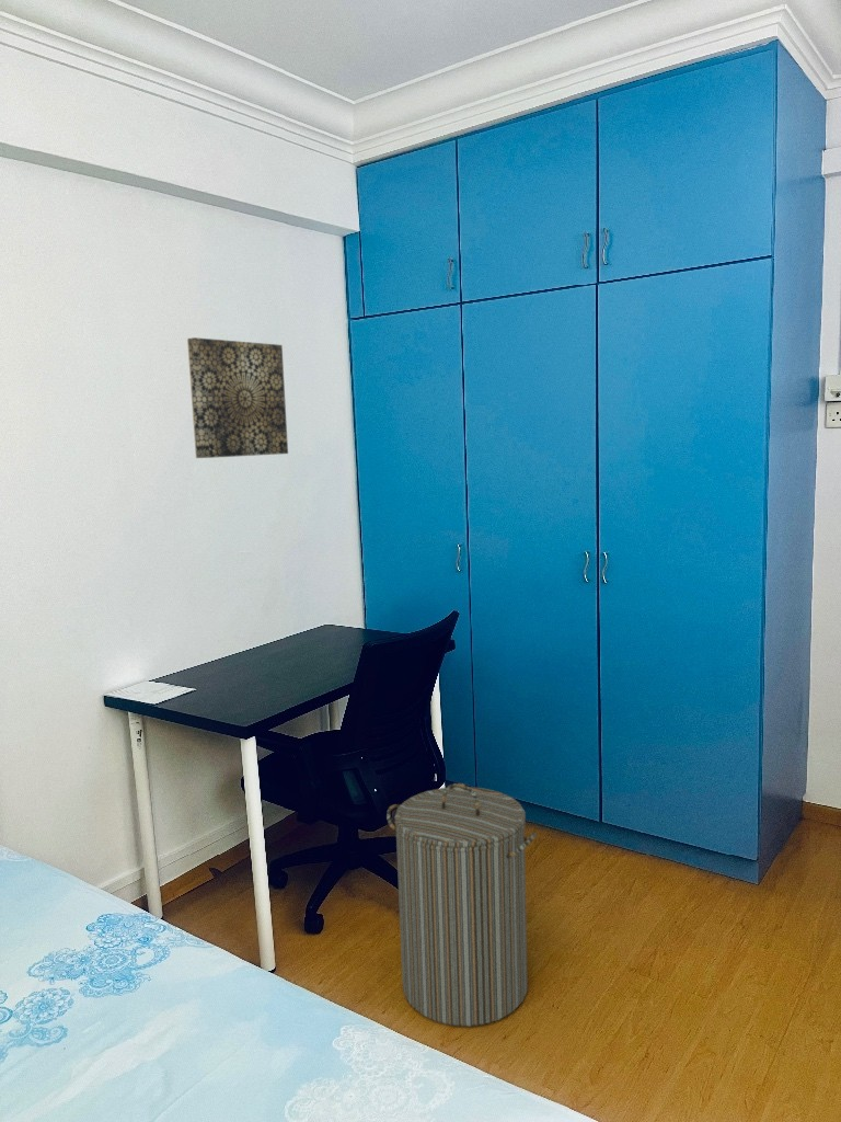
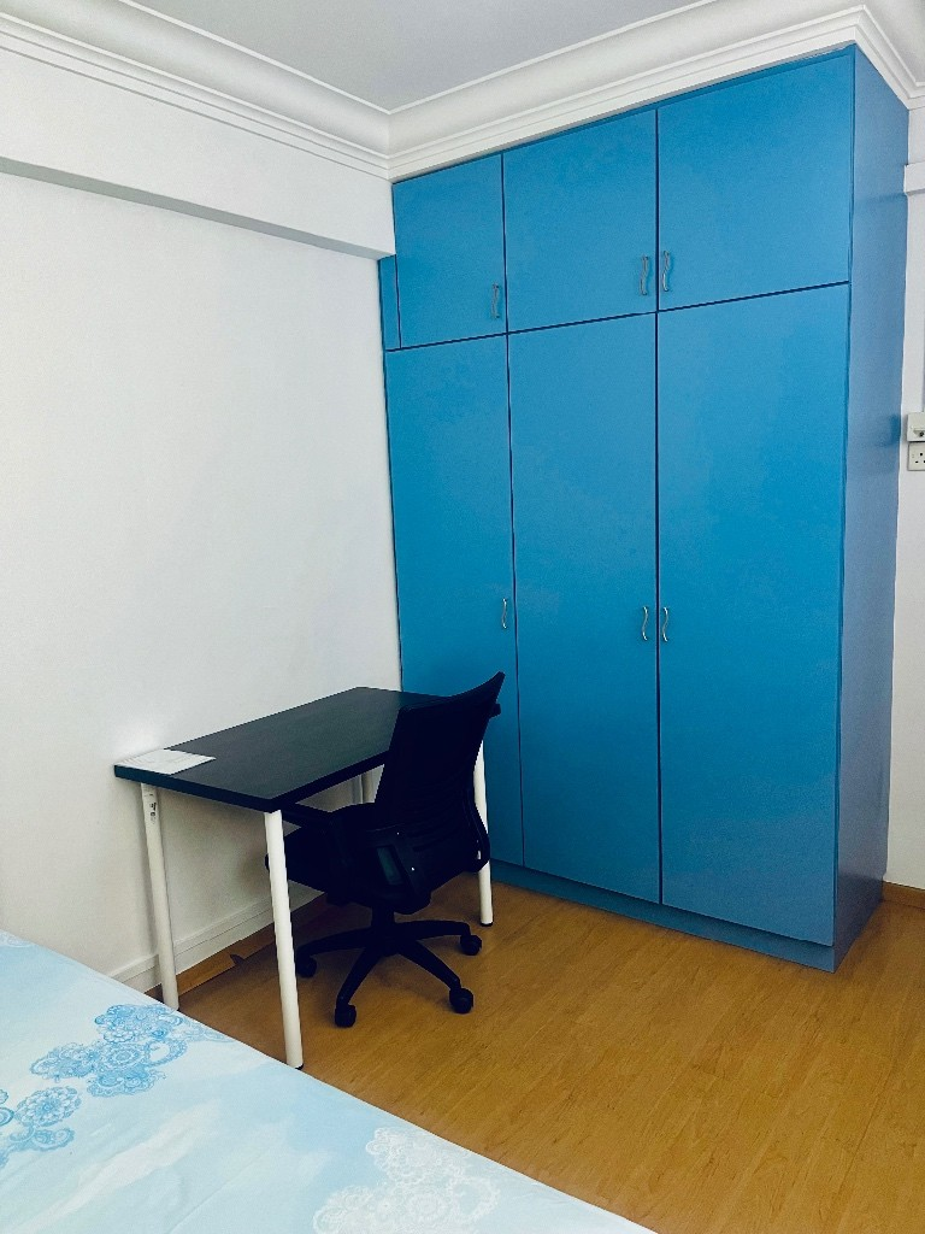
- wall art [186,336,289,459]
- laundry hamper [385,782,538,1028]
